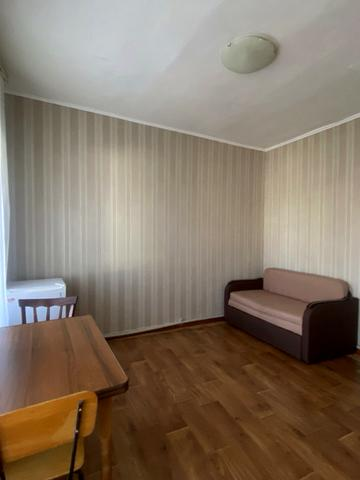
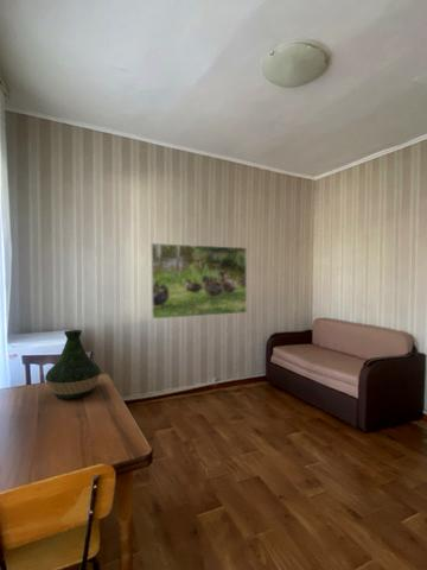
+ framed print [149,242,248,319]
+ vase [44,329,102,400]
